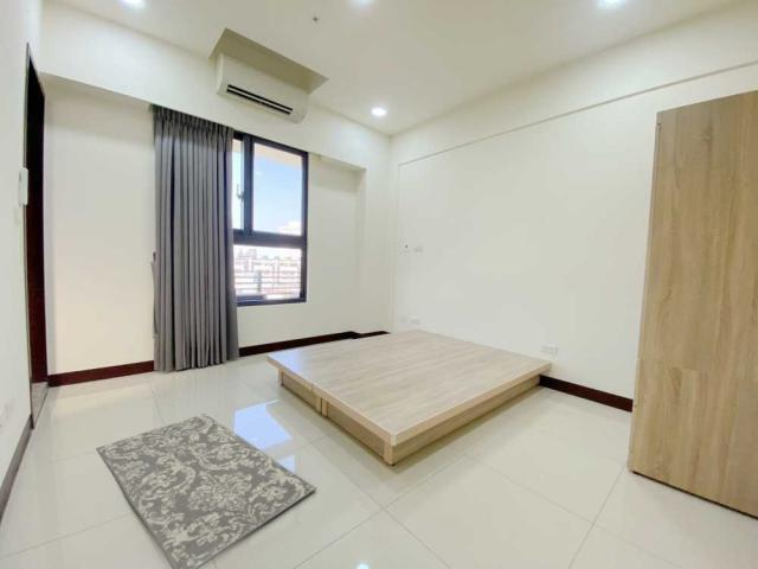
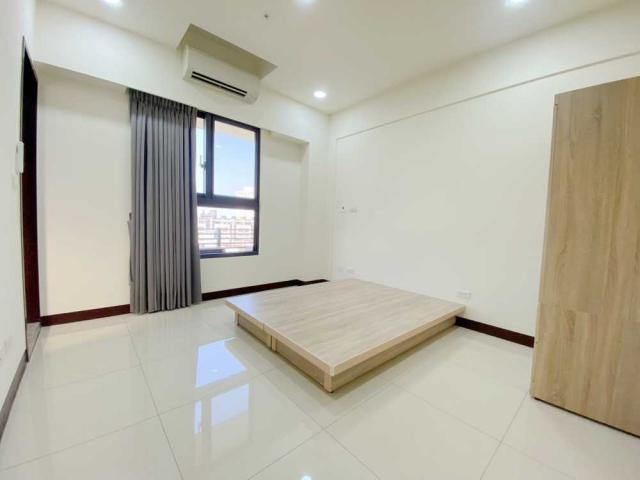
- rug [95,413,317,569]
